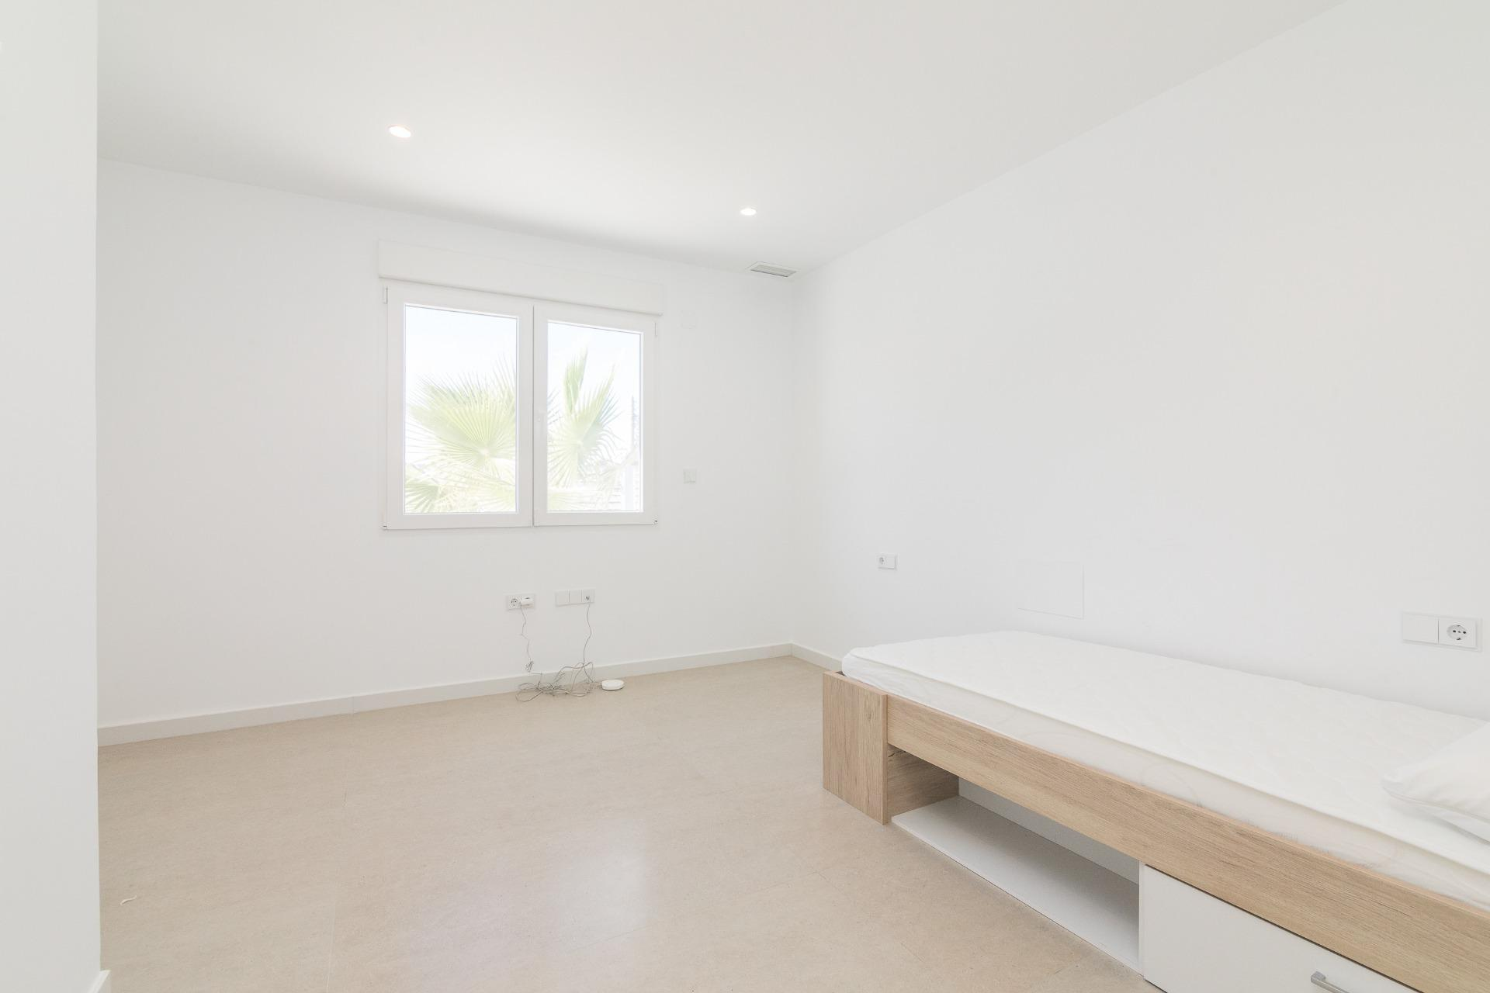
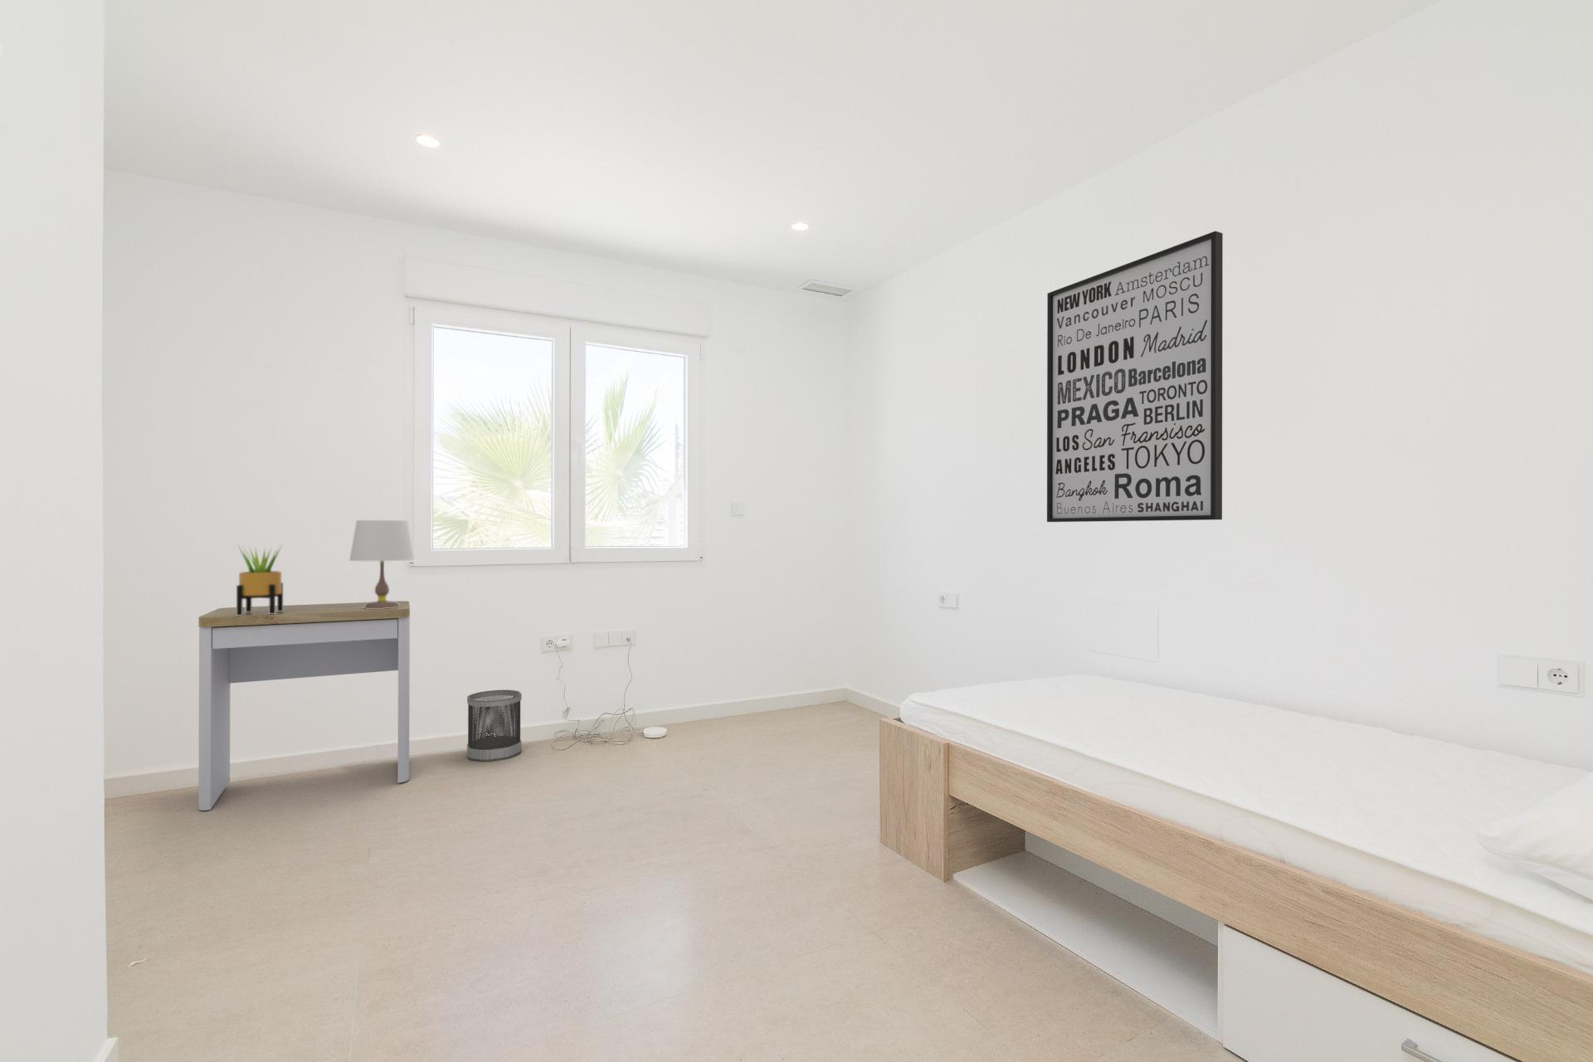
+ wall art [1047,231,1224,523]
+ table lamp [348,519,415,609]
+ desk [198,600,410,812]
+ wastebasket [466,689,523,762]
+ potted plant [236,543,283,615]
